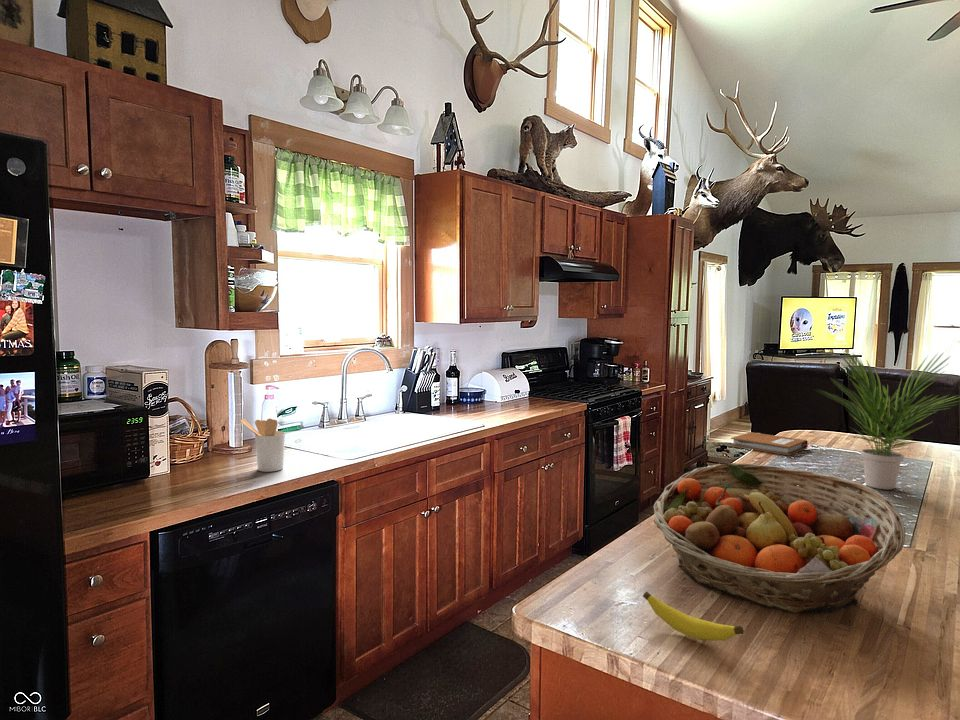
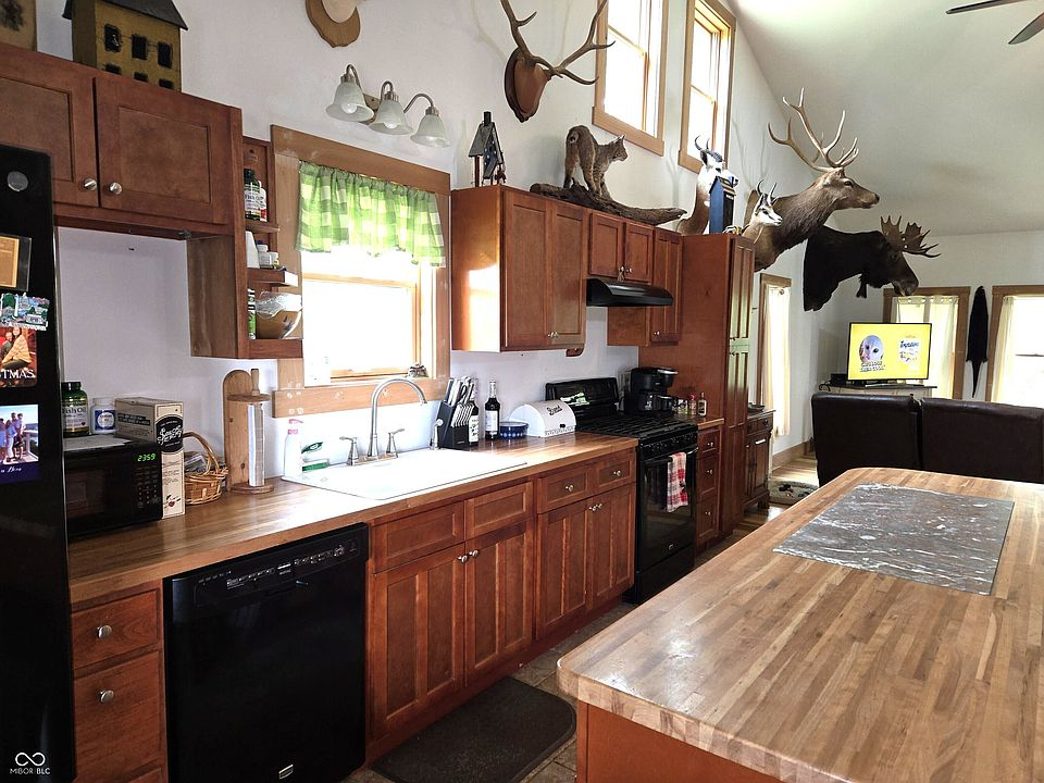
- banana [642,590,745,642]
- utensil holder [239,418,286,473]
- notebook [730,431,810,456]
- potted plant [813,350,960,491]
- fruit basket [653,462,906,615]
